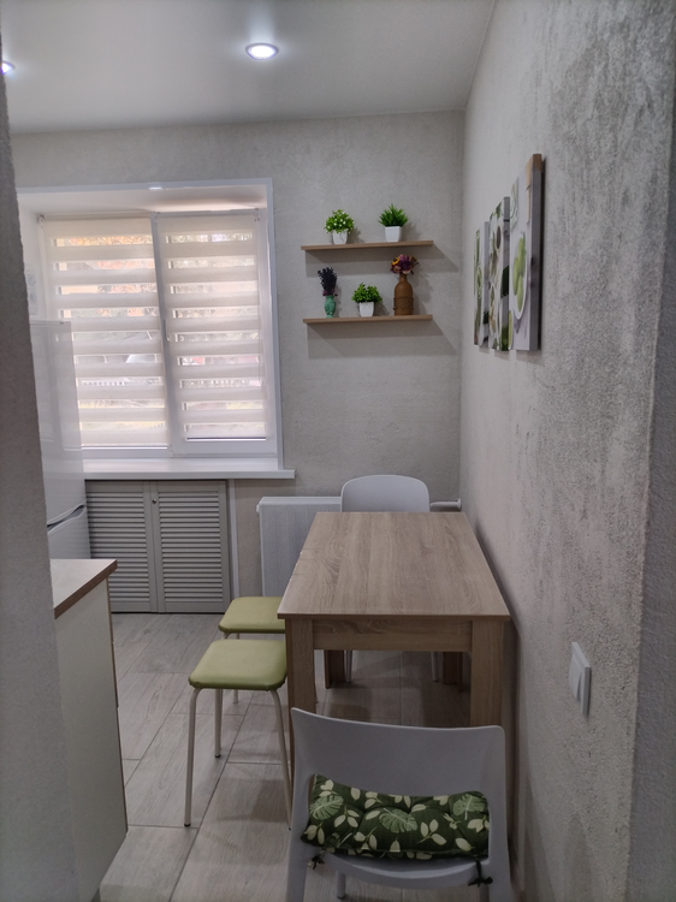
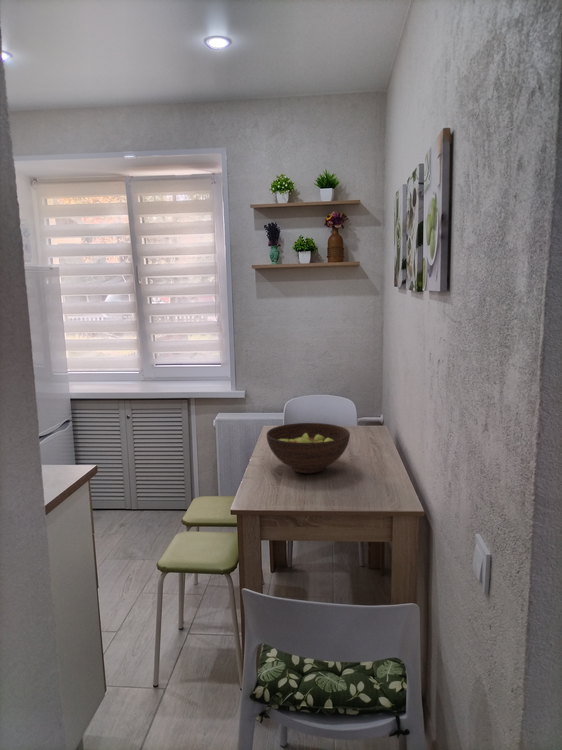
+ fruit bowl [266,422,351,474]
